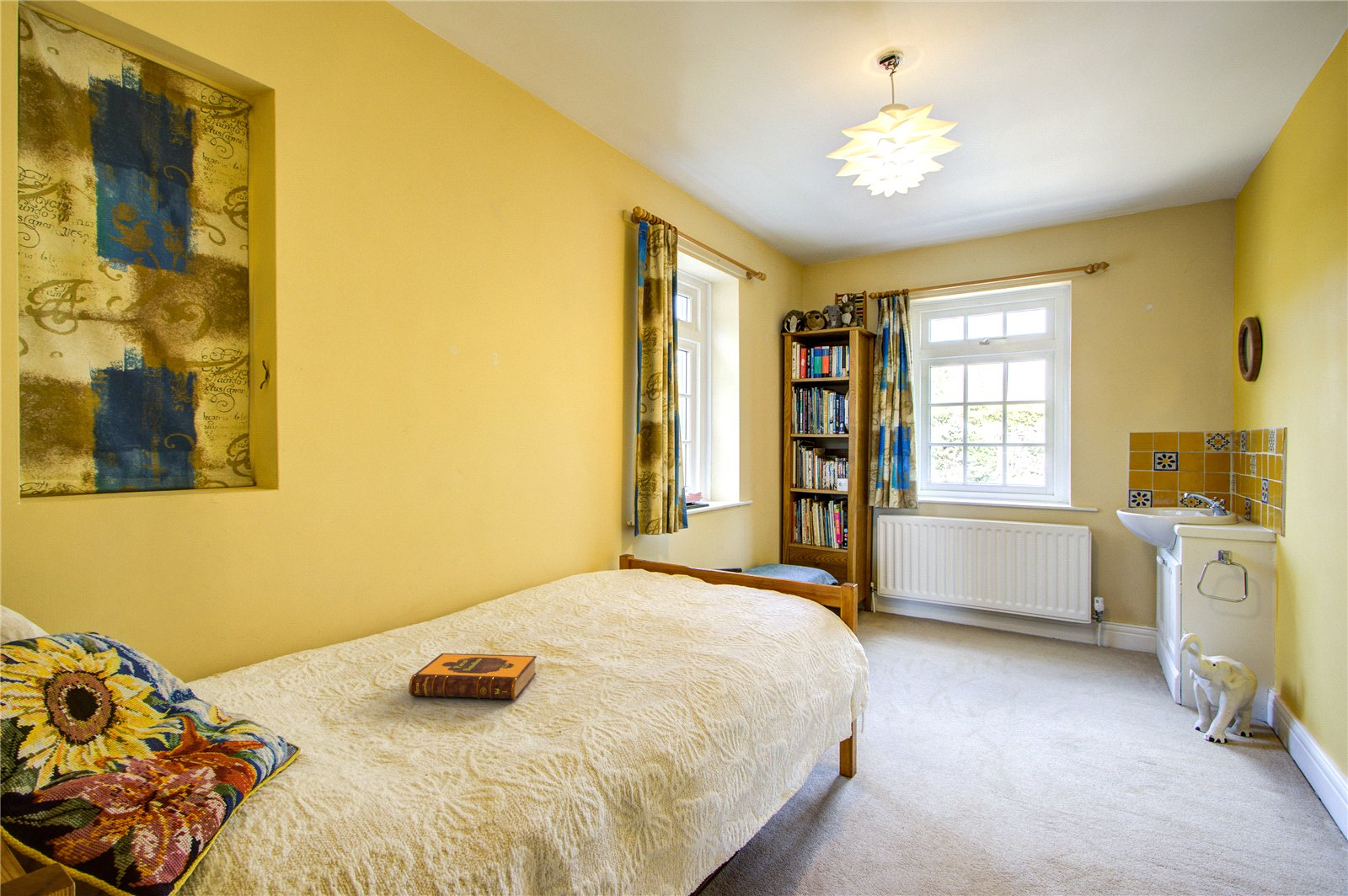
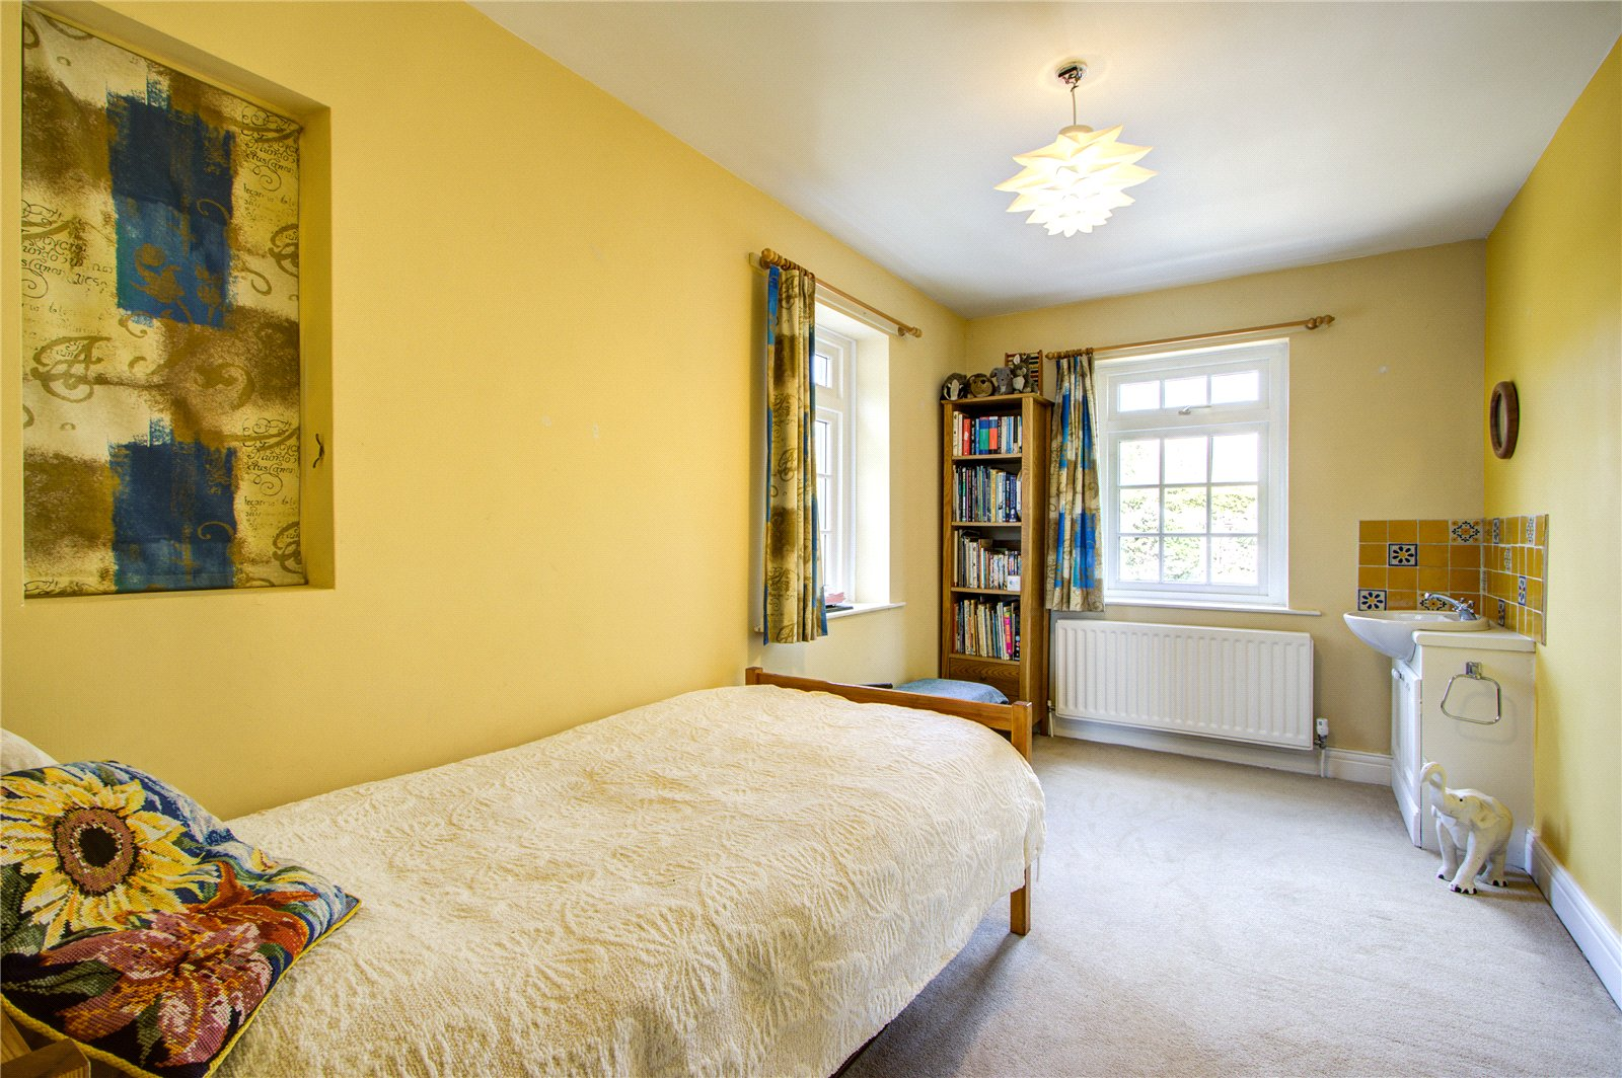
- hardback book [408,653,538,701]
